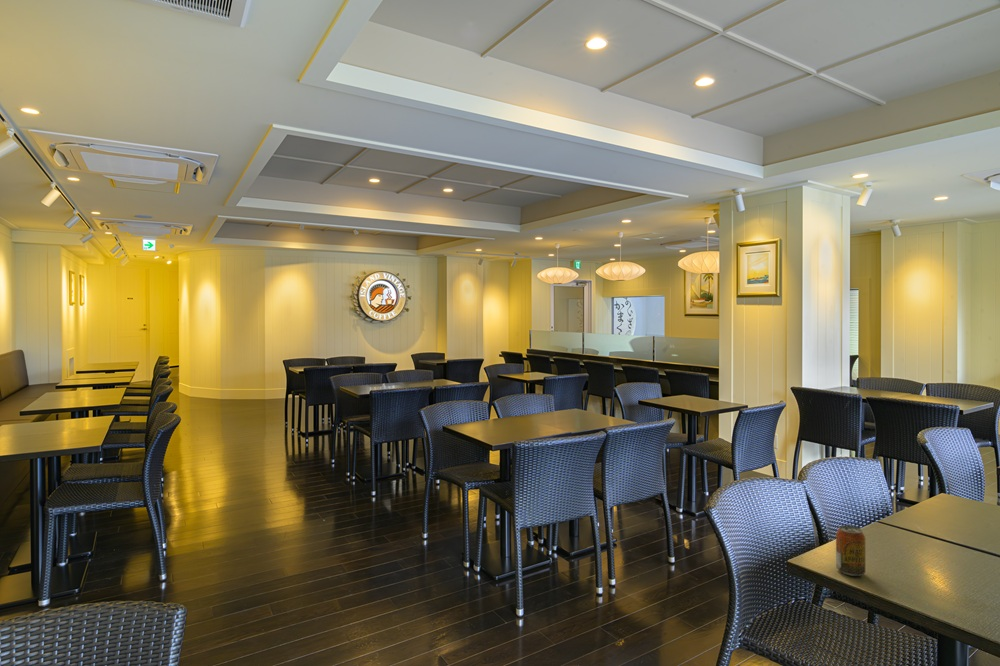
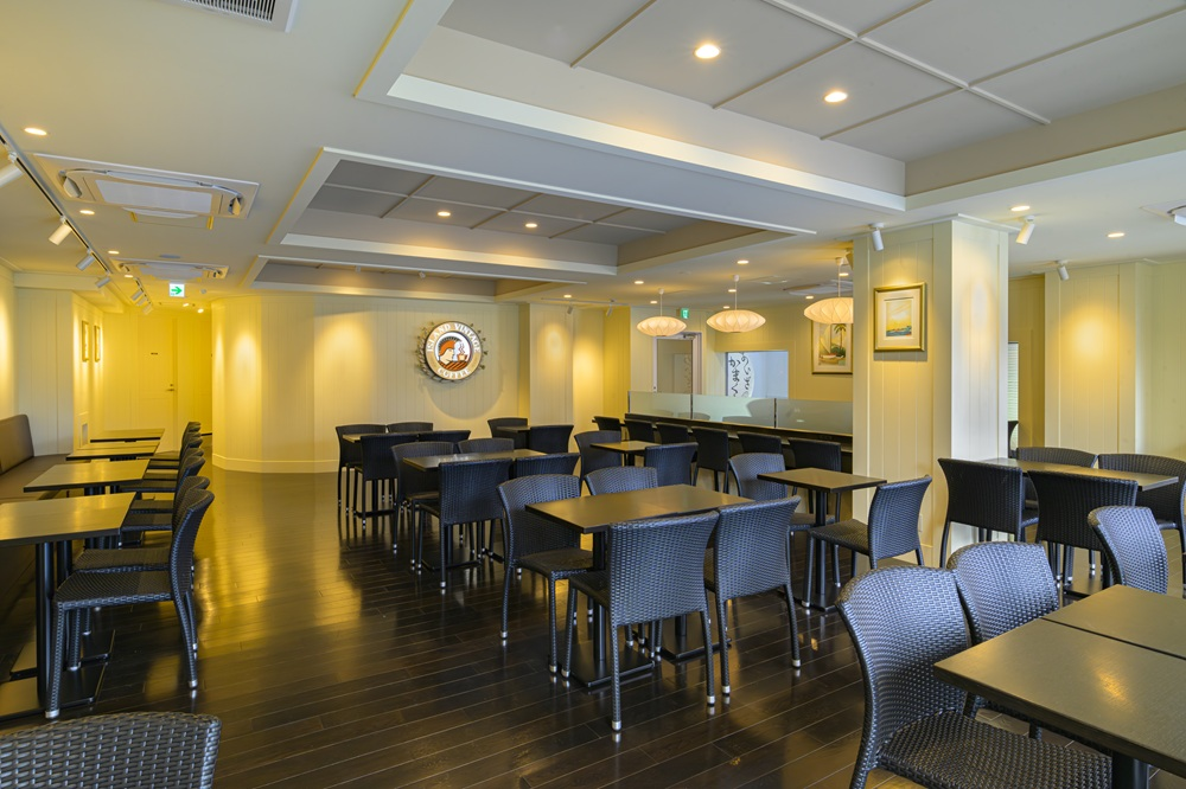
- beverage can [835,525,866,577]
